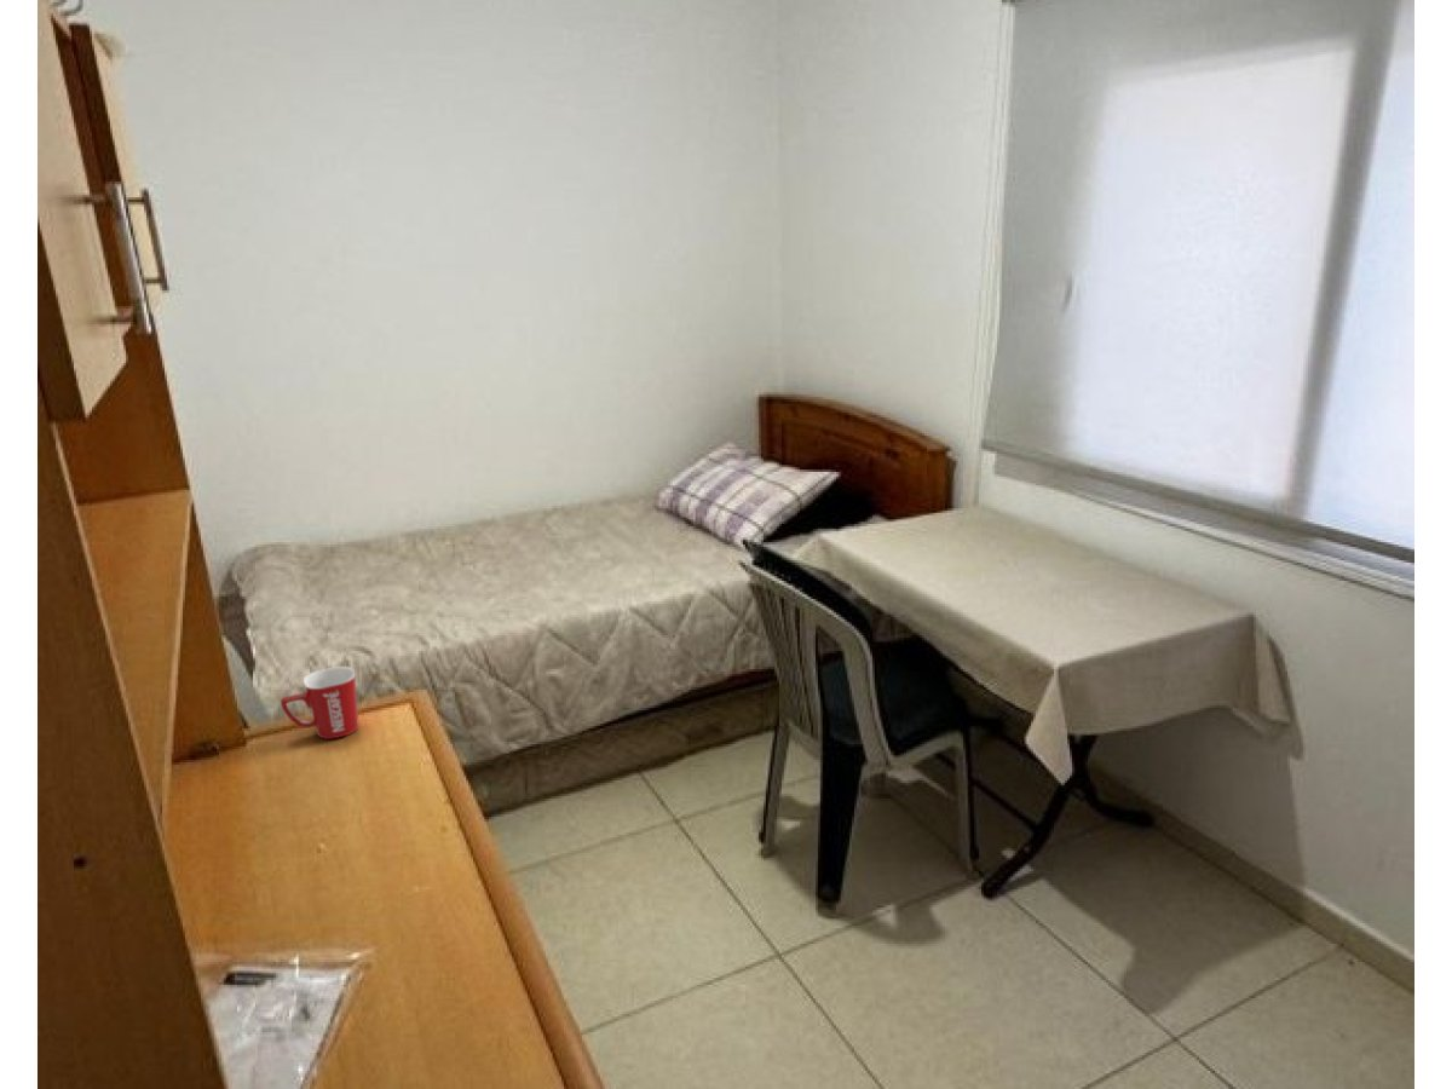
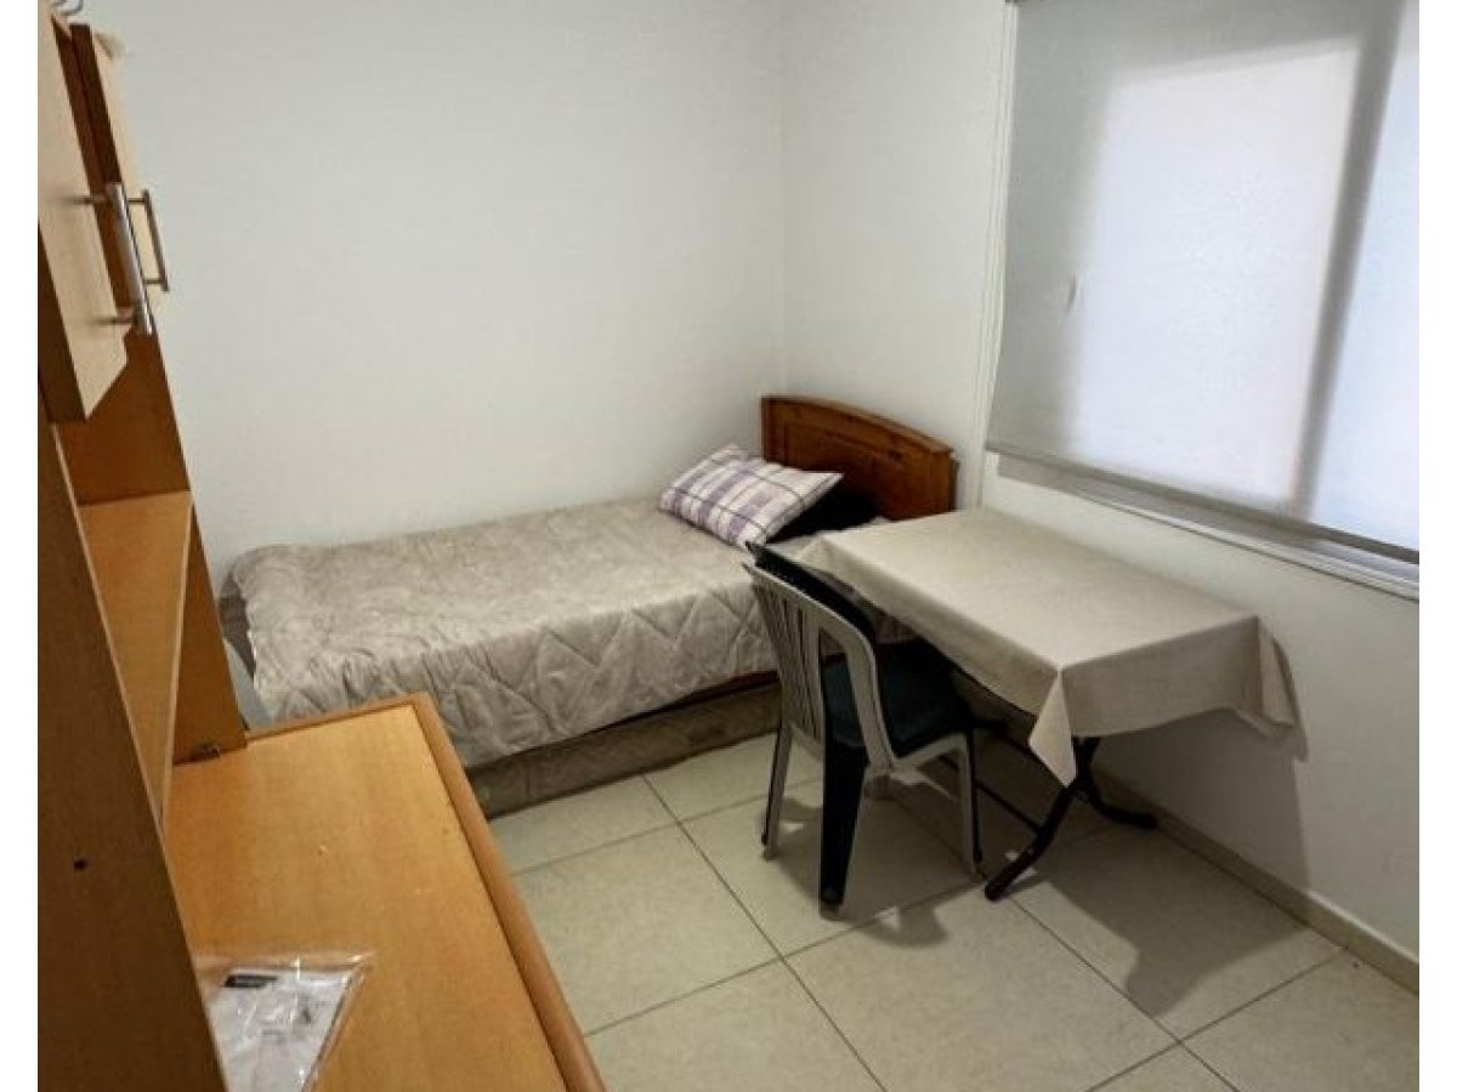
- mug [280,666,361,741]
